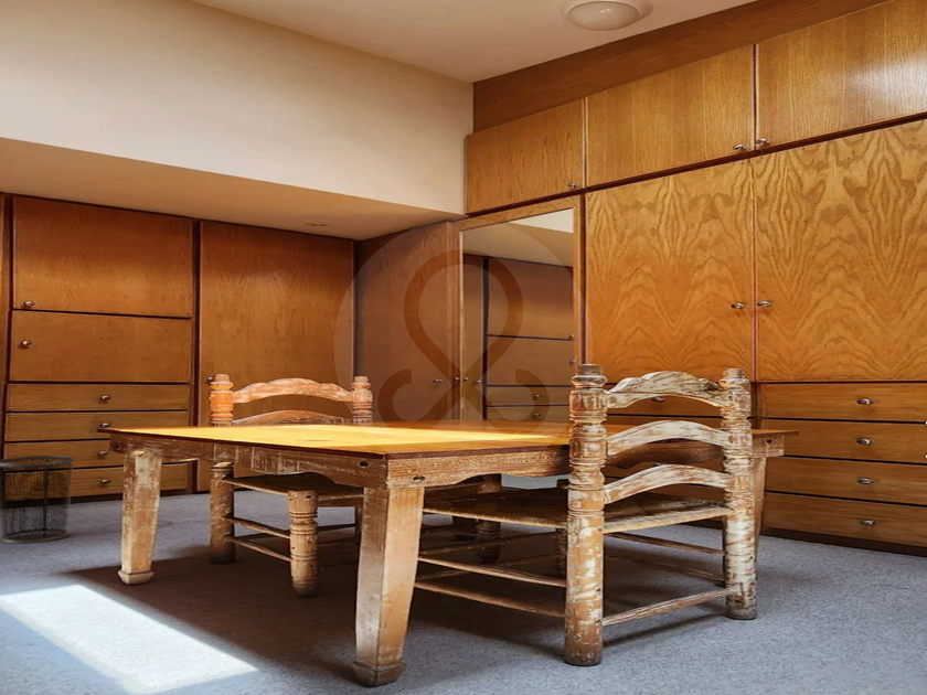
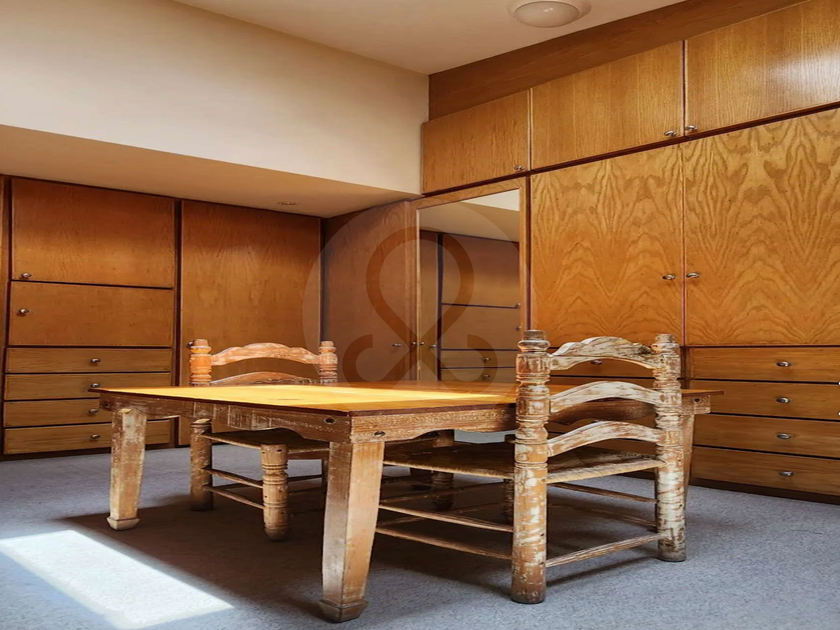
- waste bin [0,455,76,545]
